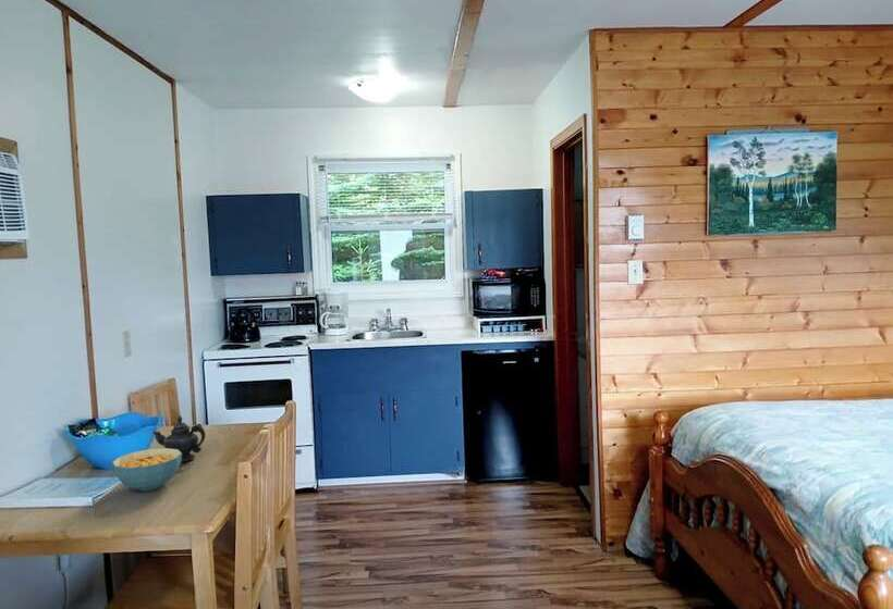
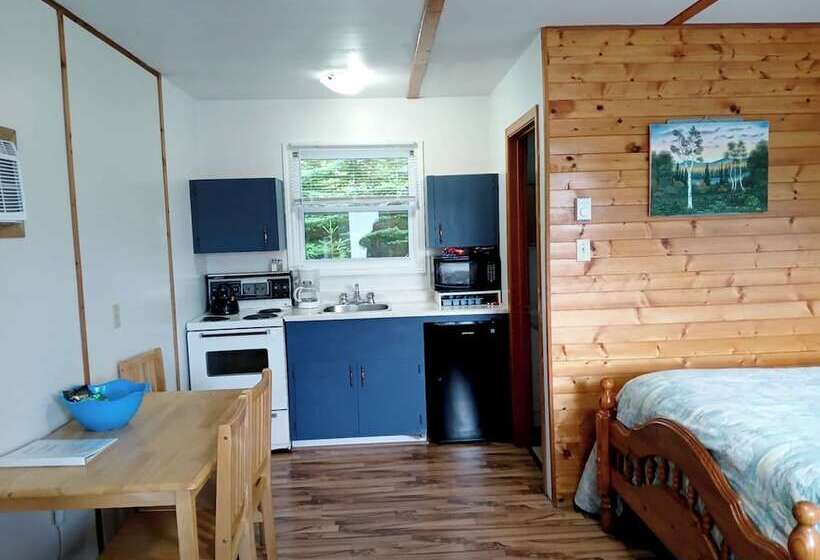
- cereal bowl [111,447,182,493]
- teapot [151,414,206,462]
